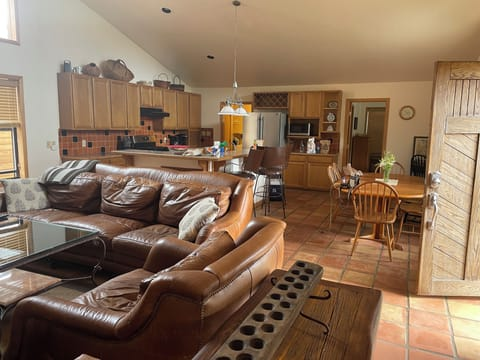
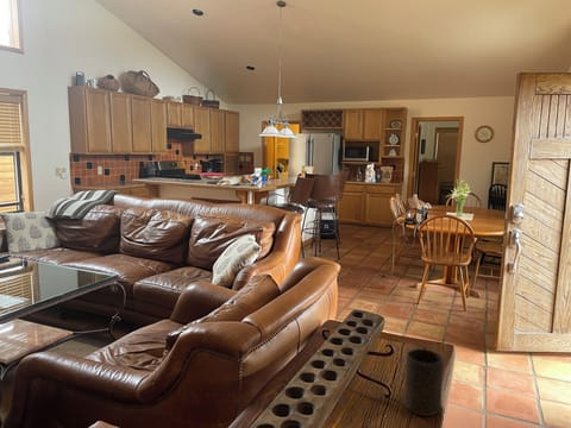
+ cup [402,347,445,417]
